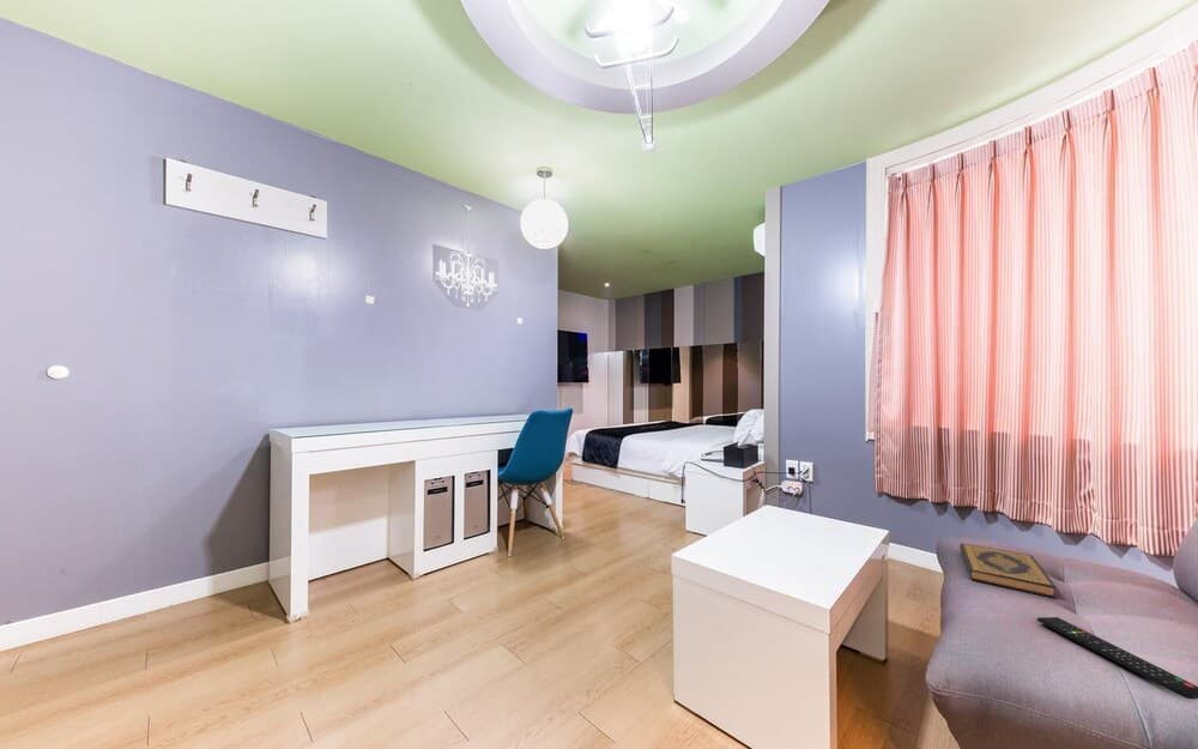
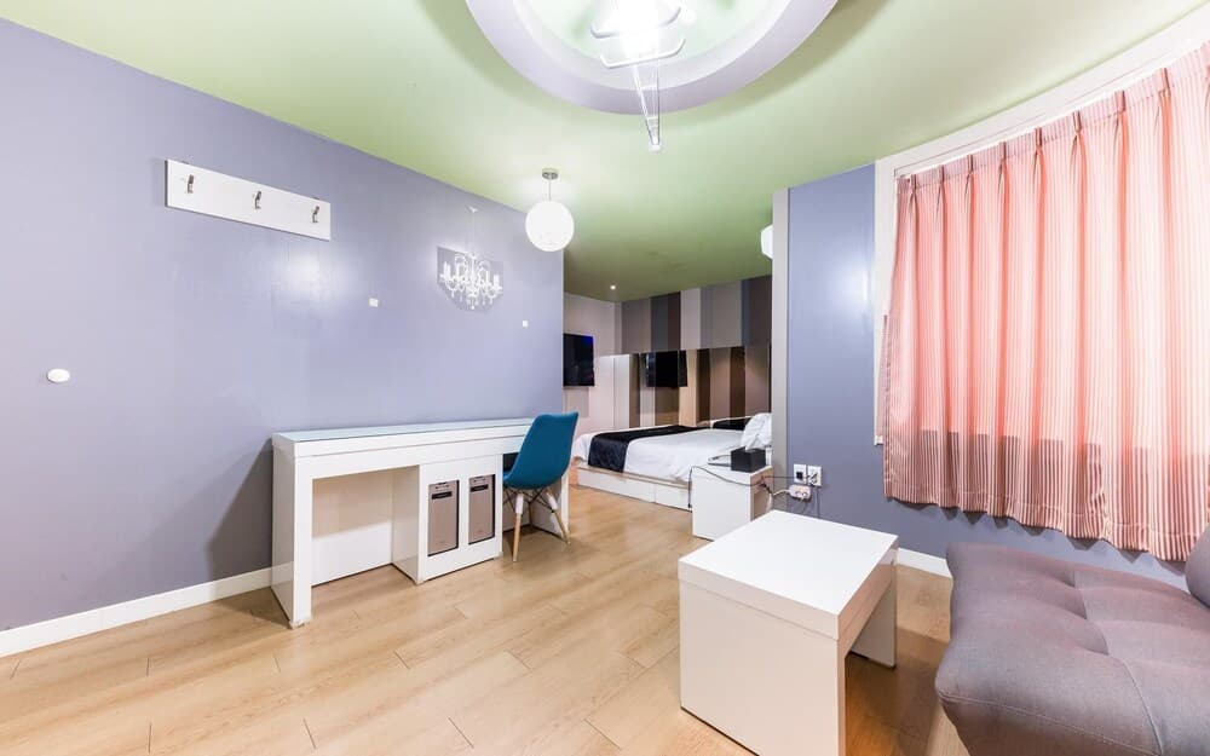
- hardback book [958,542,1057,599]
- remote control [1036,616,1198,701]
